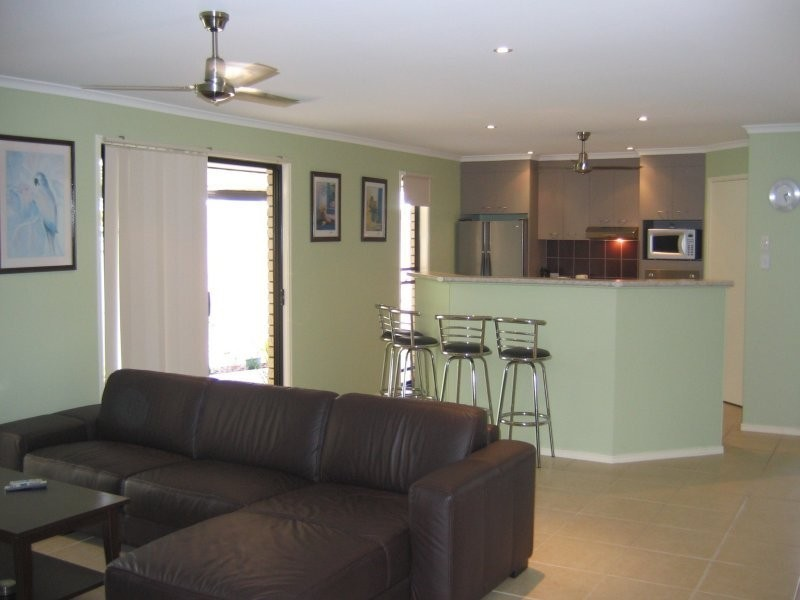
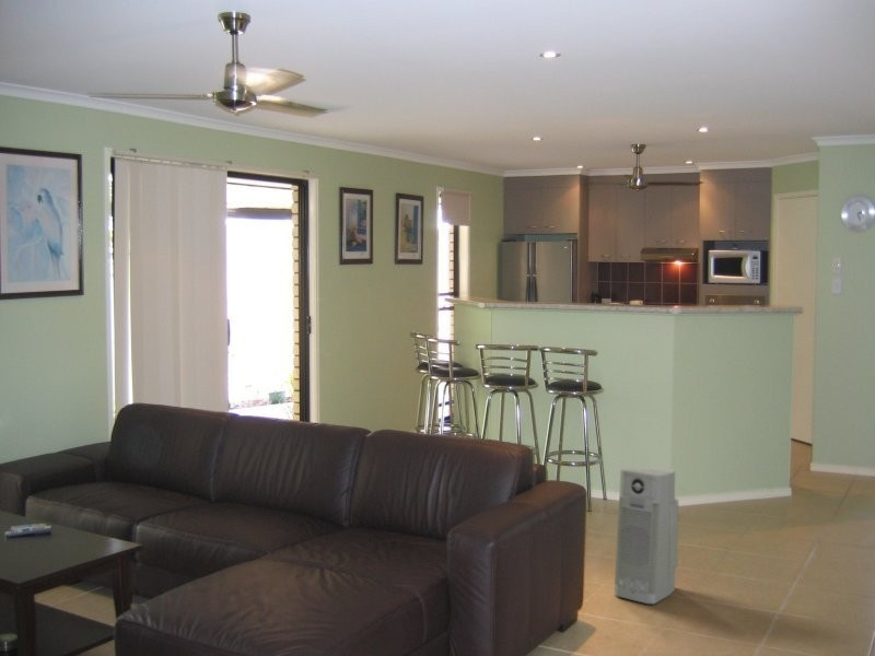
+ air purifier [614,466,679,605]
